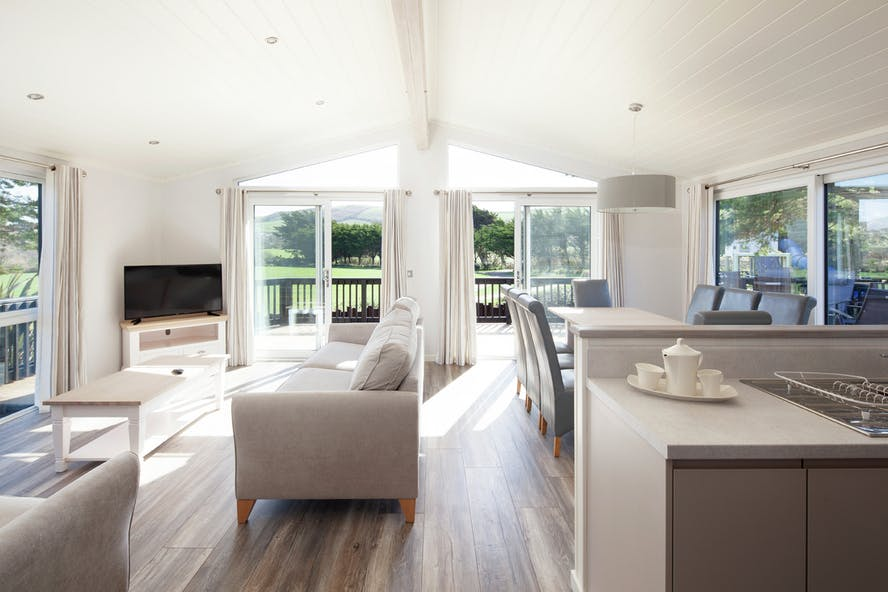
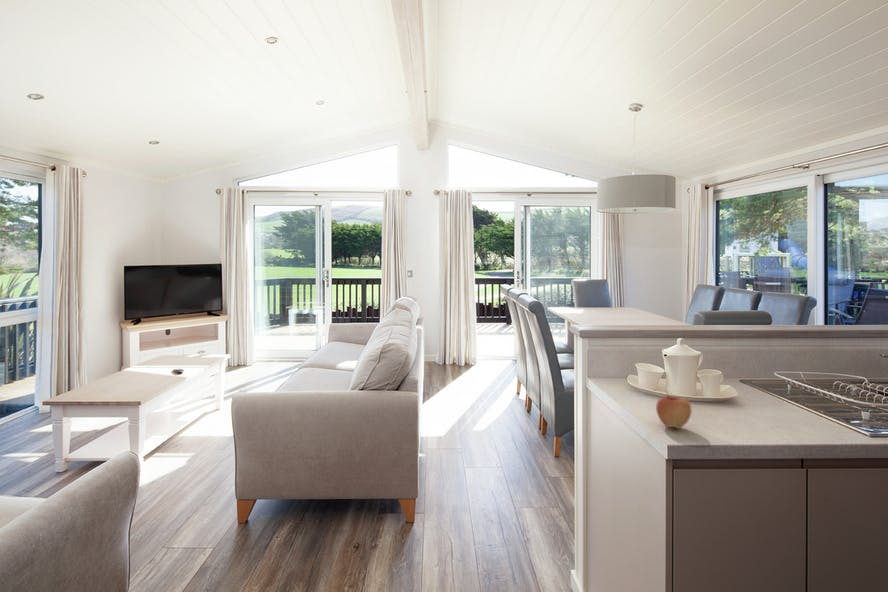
+ apple [655,391,693,430]
